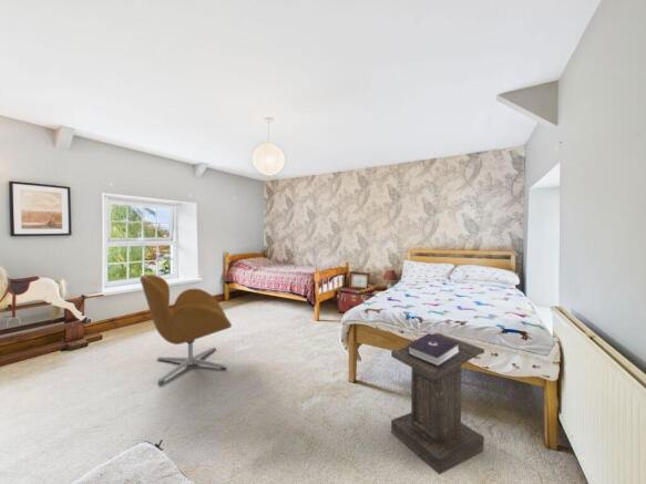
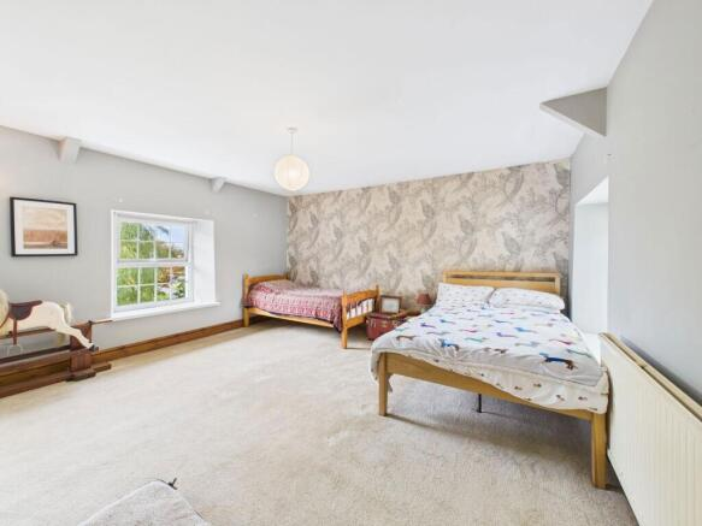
- armchair [140,274,233,384]
- lectern [390,332,485,475]
